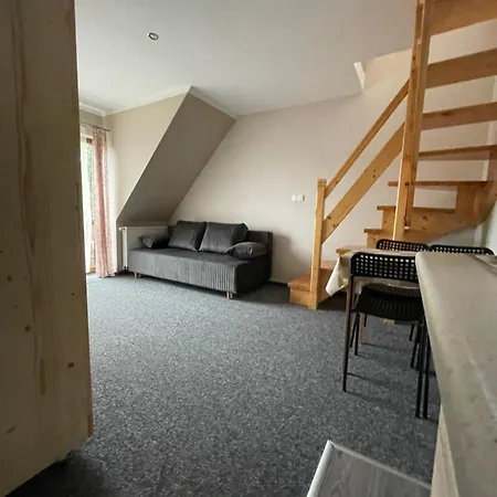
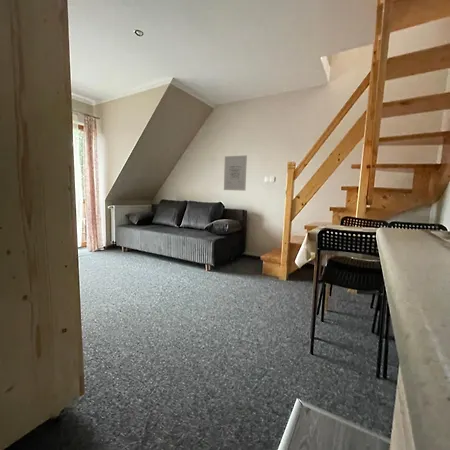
+ wall art [223,154,248,192]
